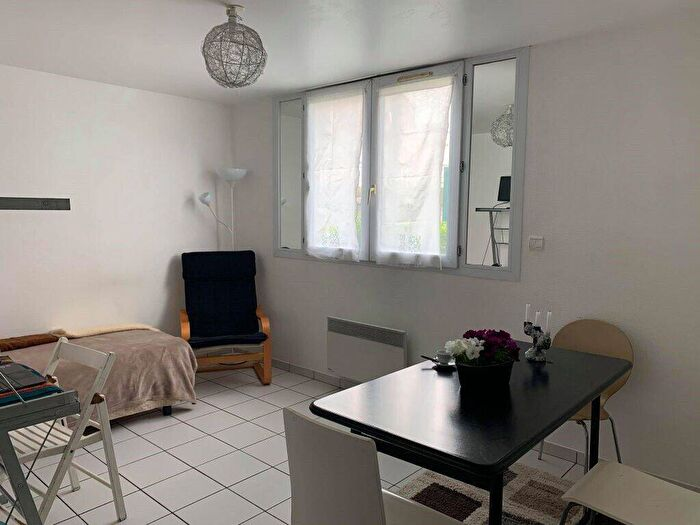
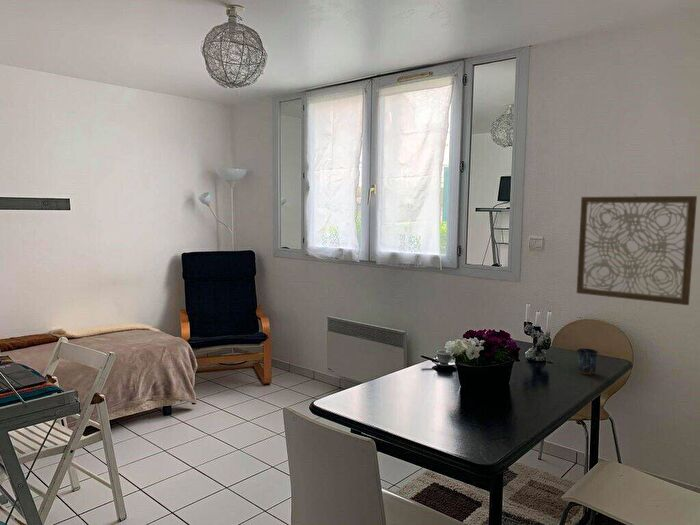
+ mug [576,348,599,375]
+ wall art [576,194,698,306]
